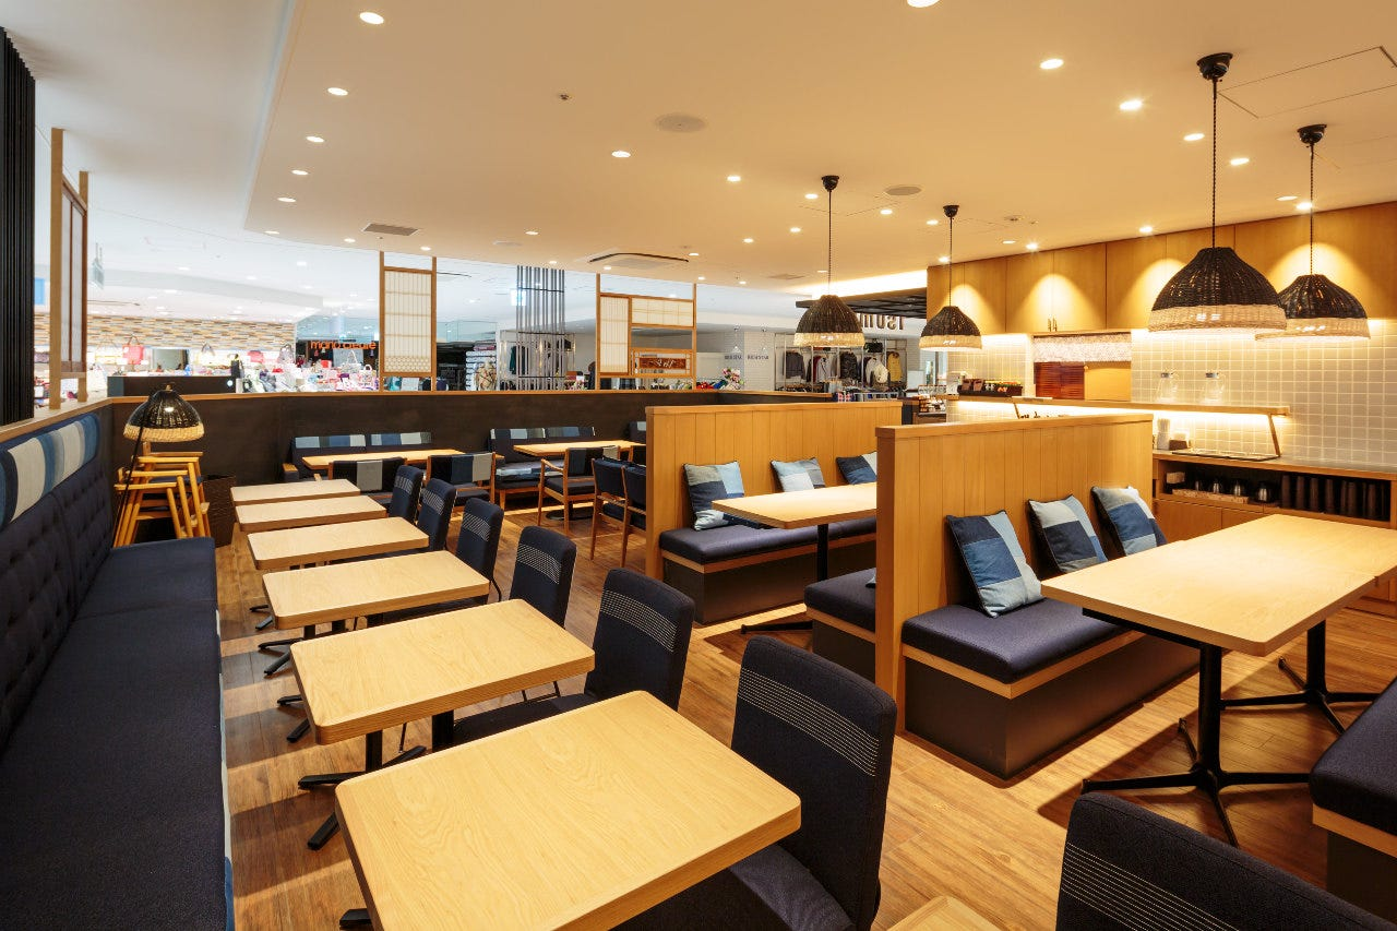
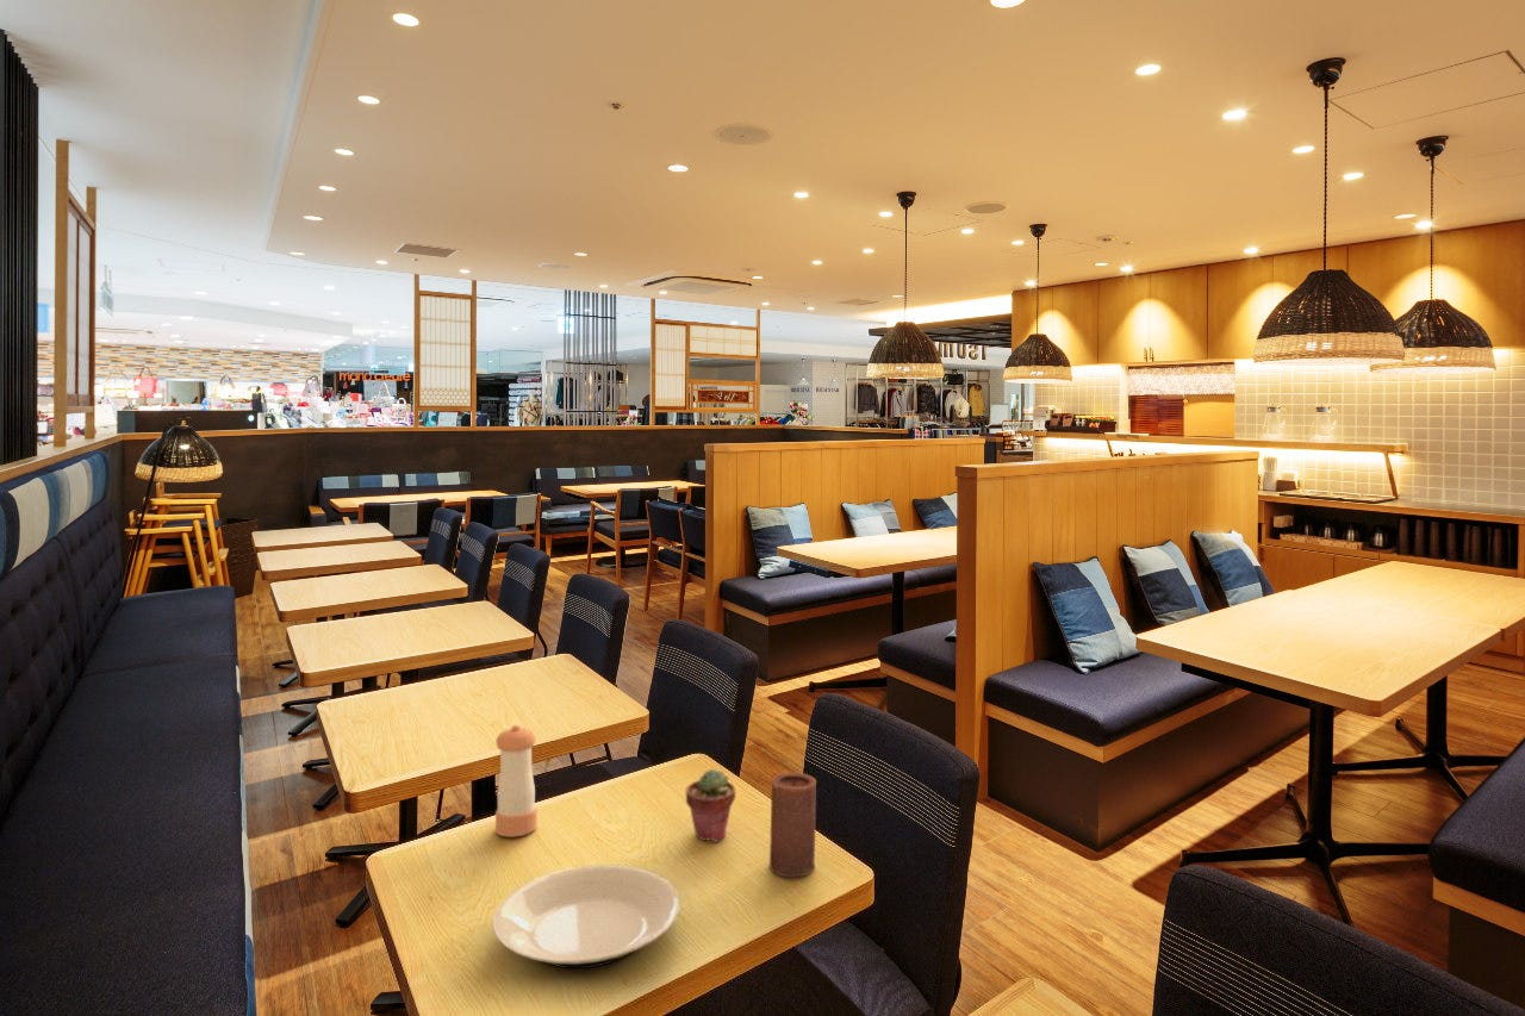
+ pepper shaker [494,724,539,839]
+ potted succulent [685,768,736,842]
+ plate [492,864,681,970]
+ candle [768,771,817,878]
